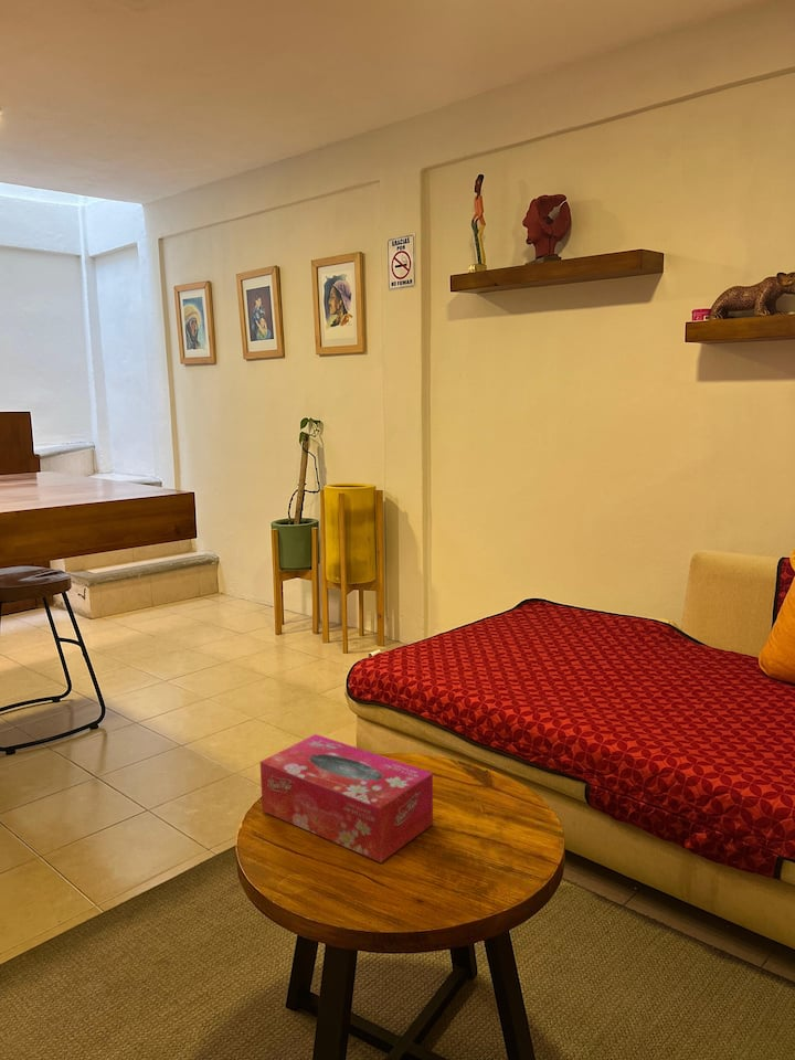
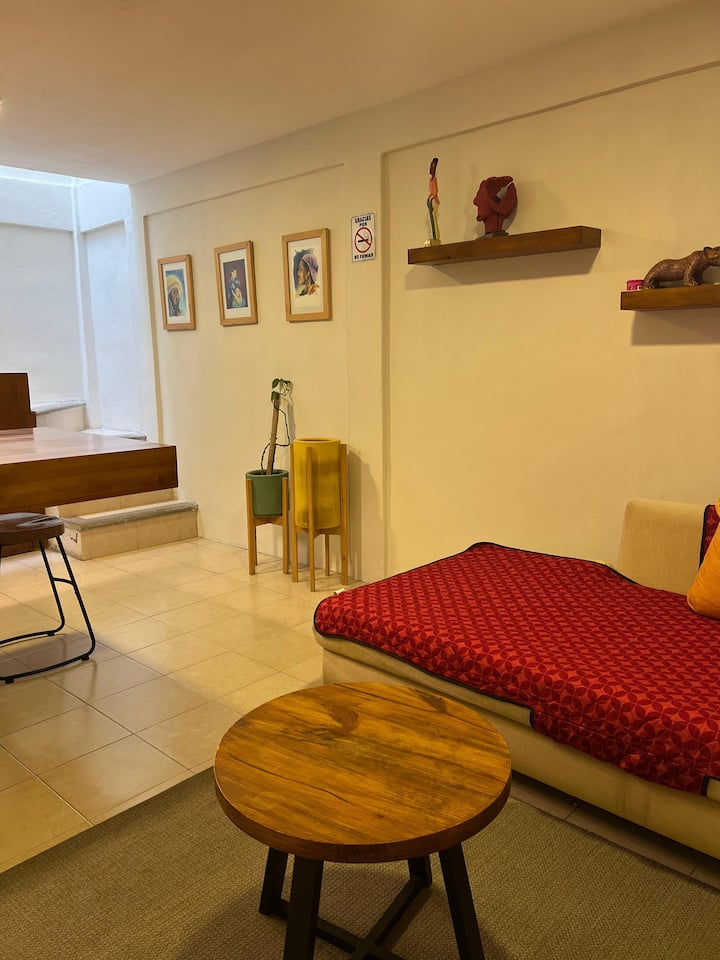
- tissue box [259,733,434,863]
